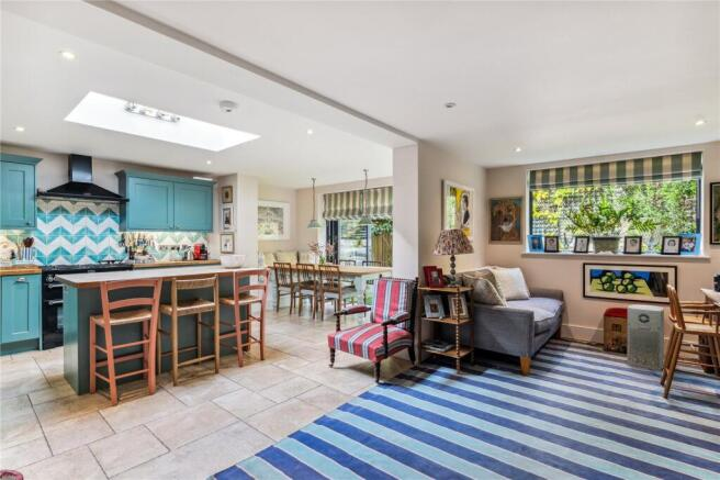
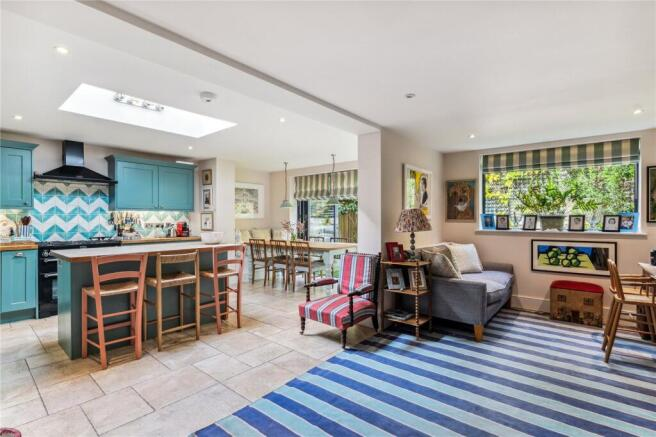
- air purifier [626,303,665,371]
